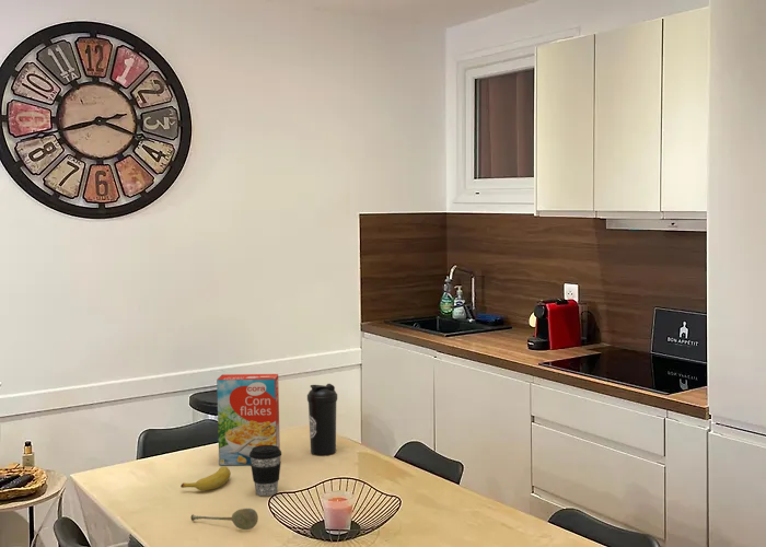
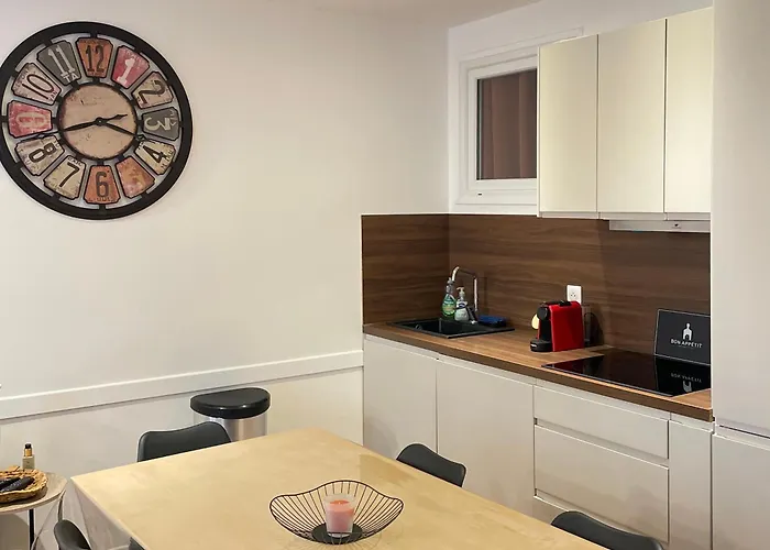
- cereal box [216,373,281,466]
- water bottle [306,383,338,456]
- banana [179,466,232,491]
- soupspoon [189,508,259,531]
- coffee cup [249,445,282,497]
